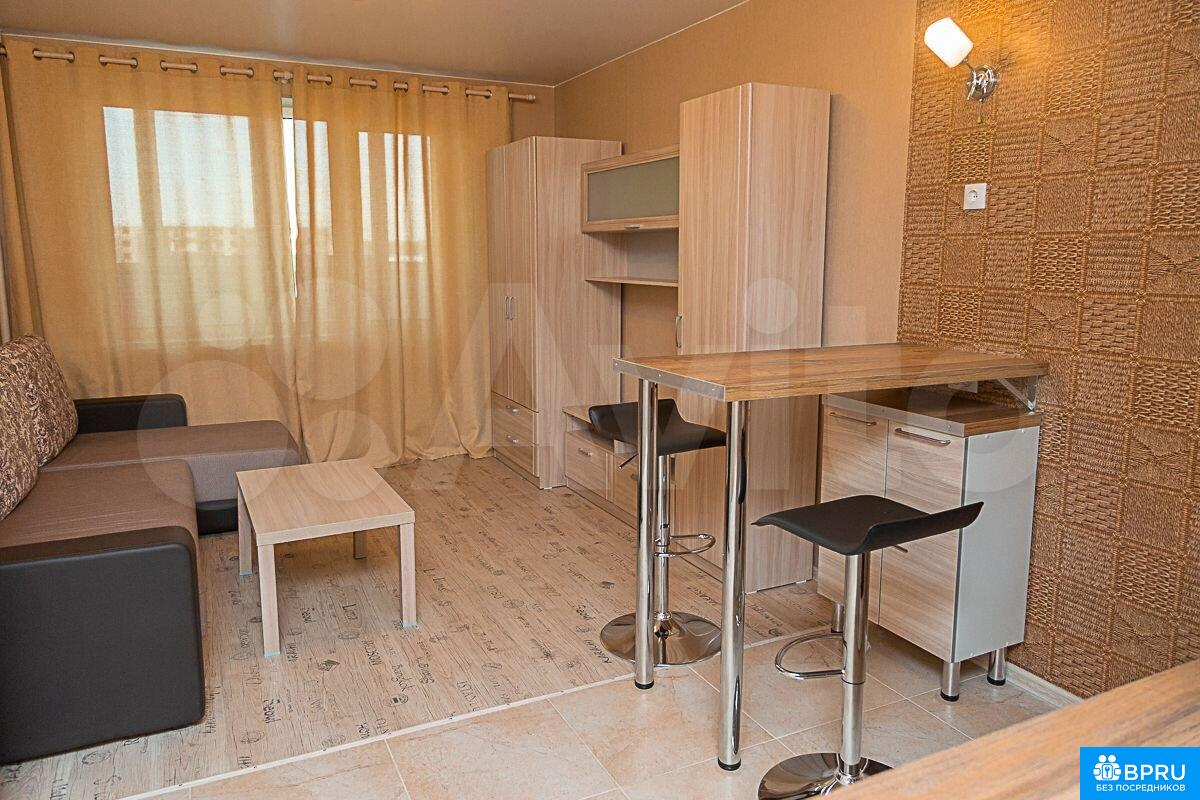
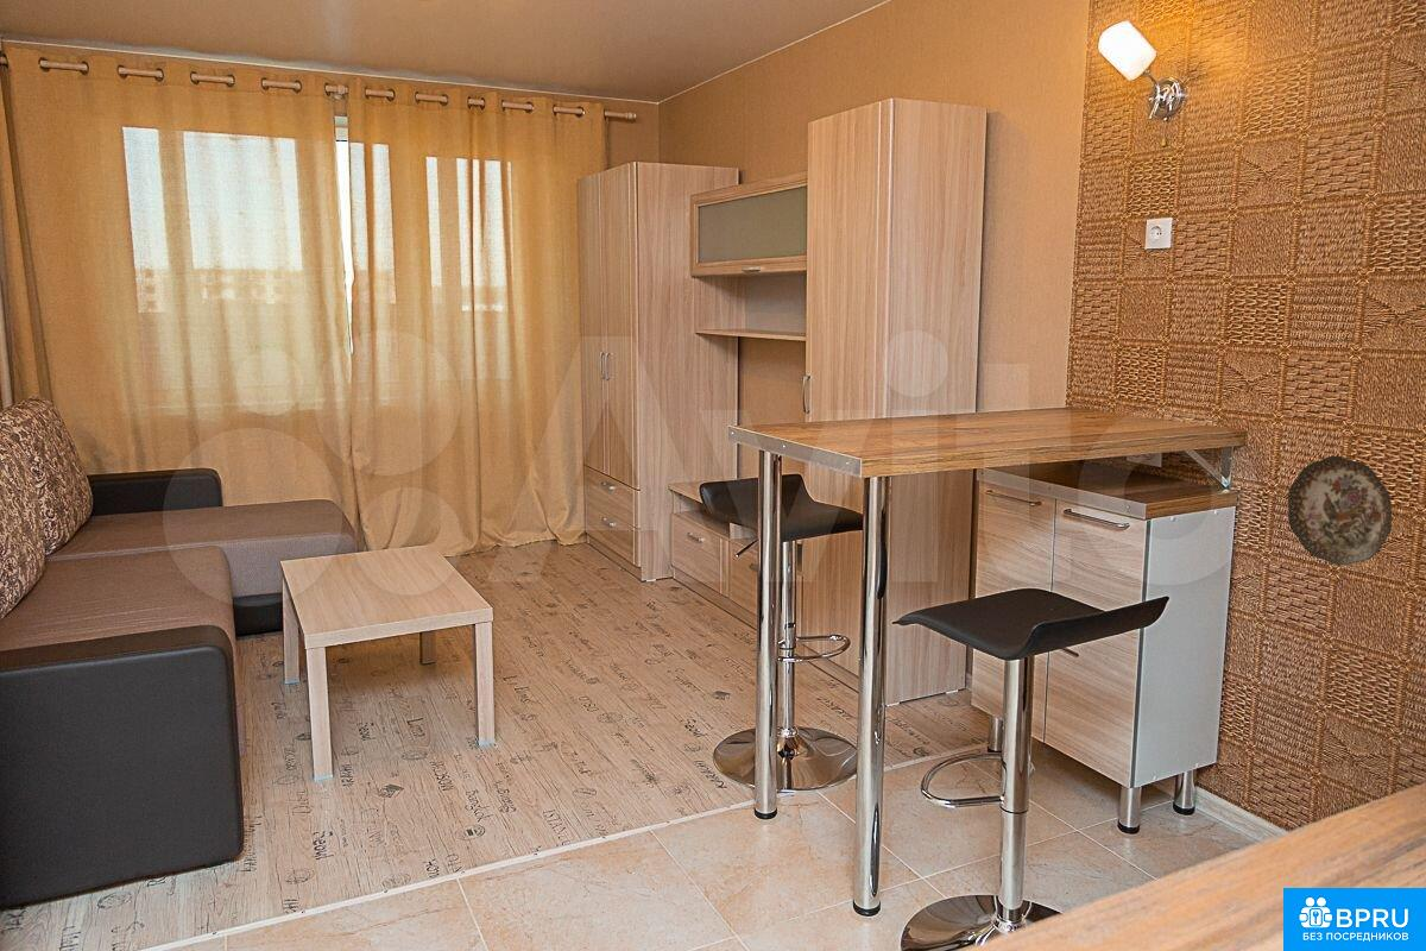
+ decorative plate [1287,455,1393,566]
